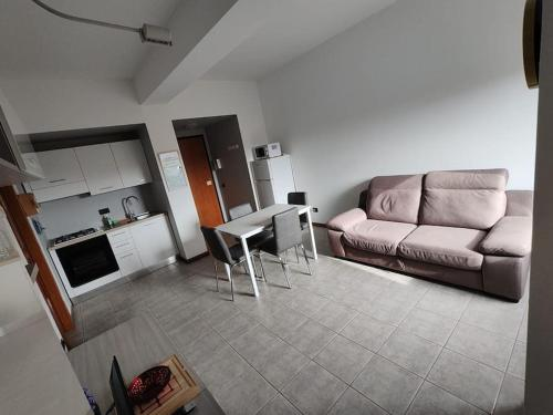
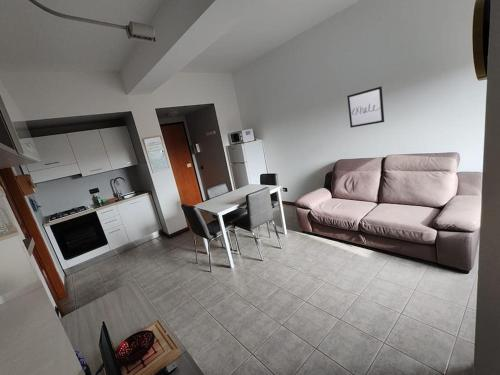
+ wall art [346,85,385,129]
